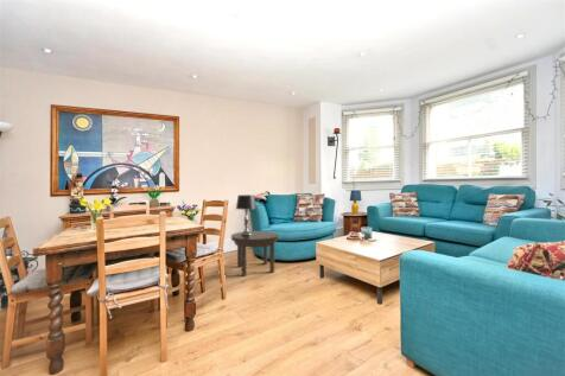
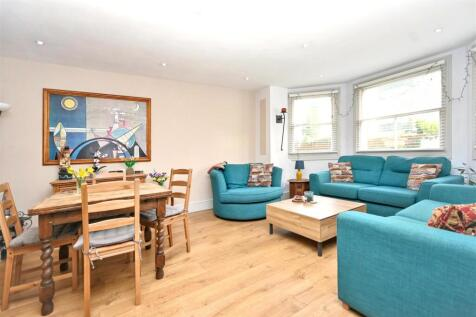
- side table [230,230,280,276]
- table lamp [235,193,258,236]
